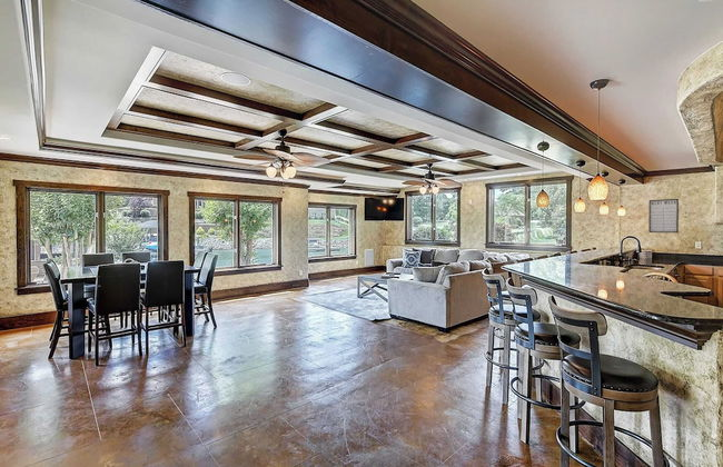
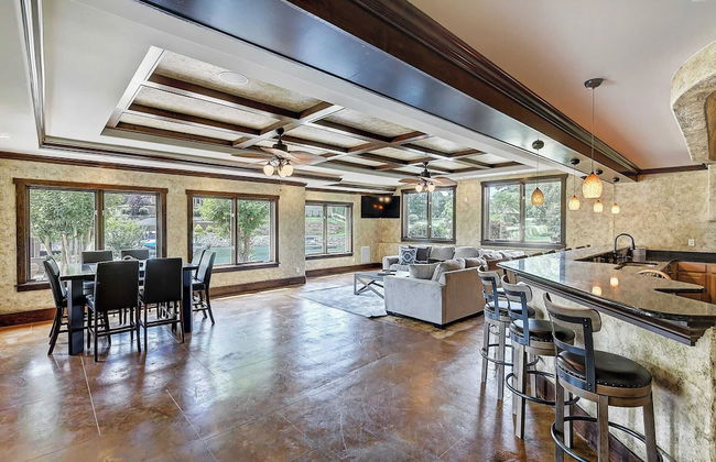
- writing board [647,198,680,234]
